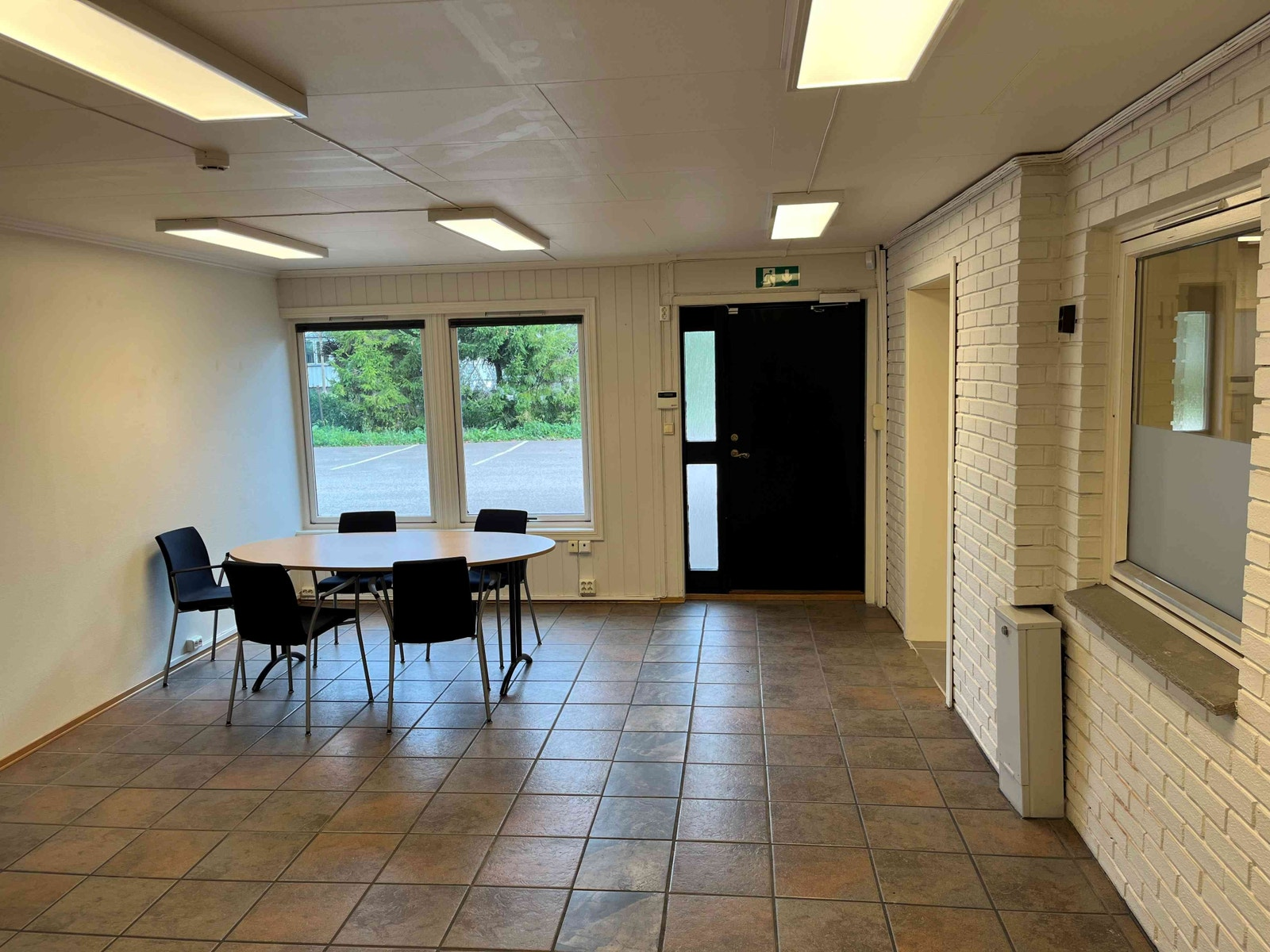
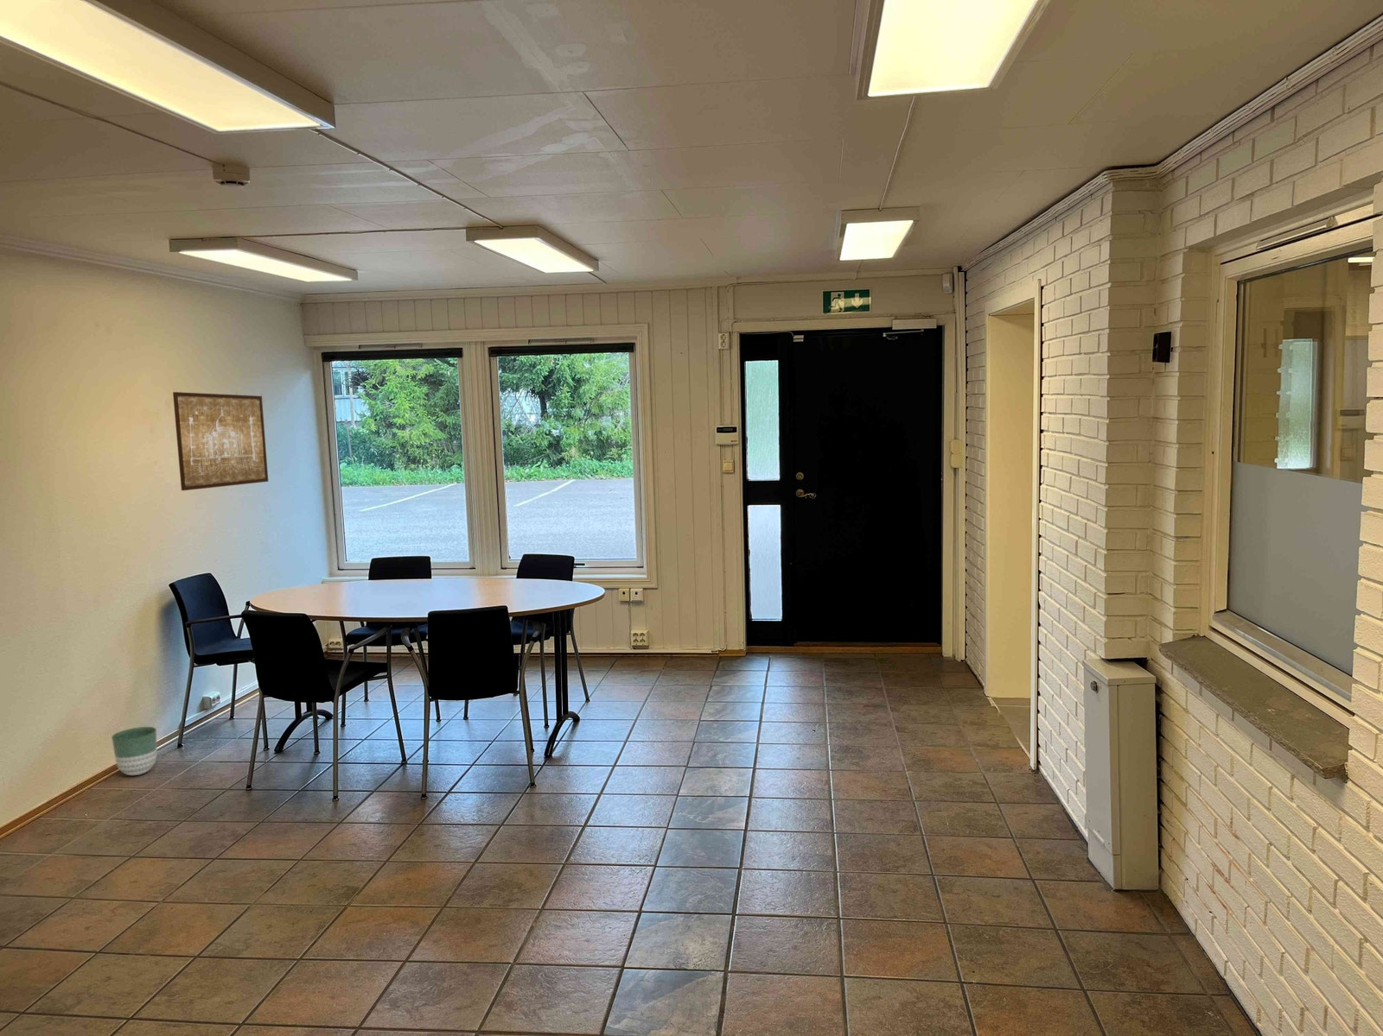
+ planter [111,726,158,776]
+ wall art [172,391,269,491]
